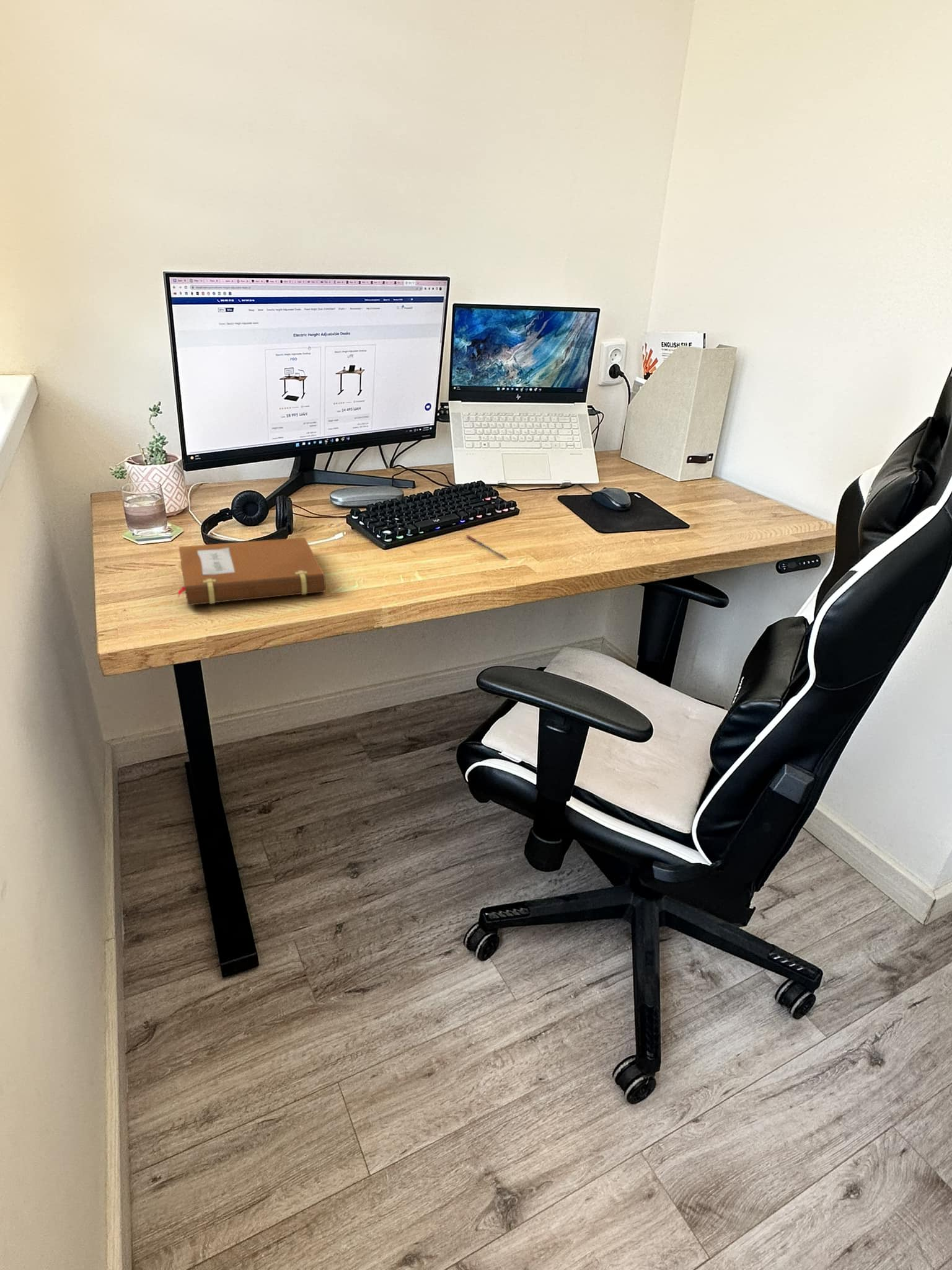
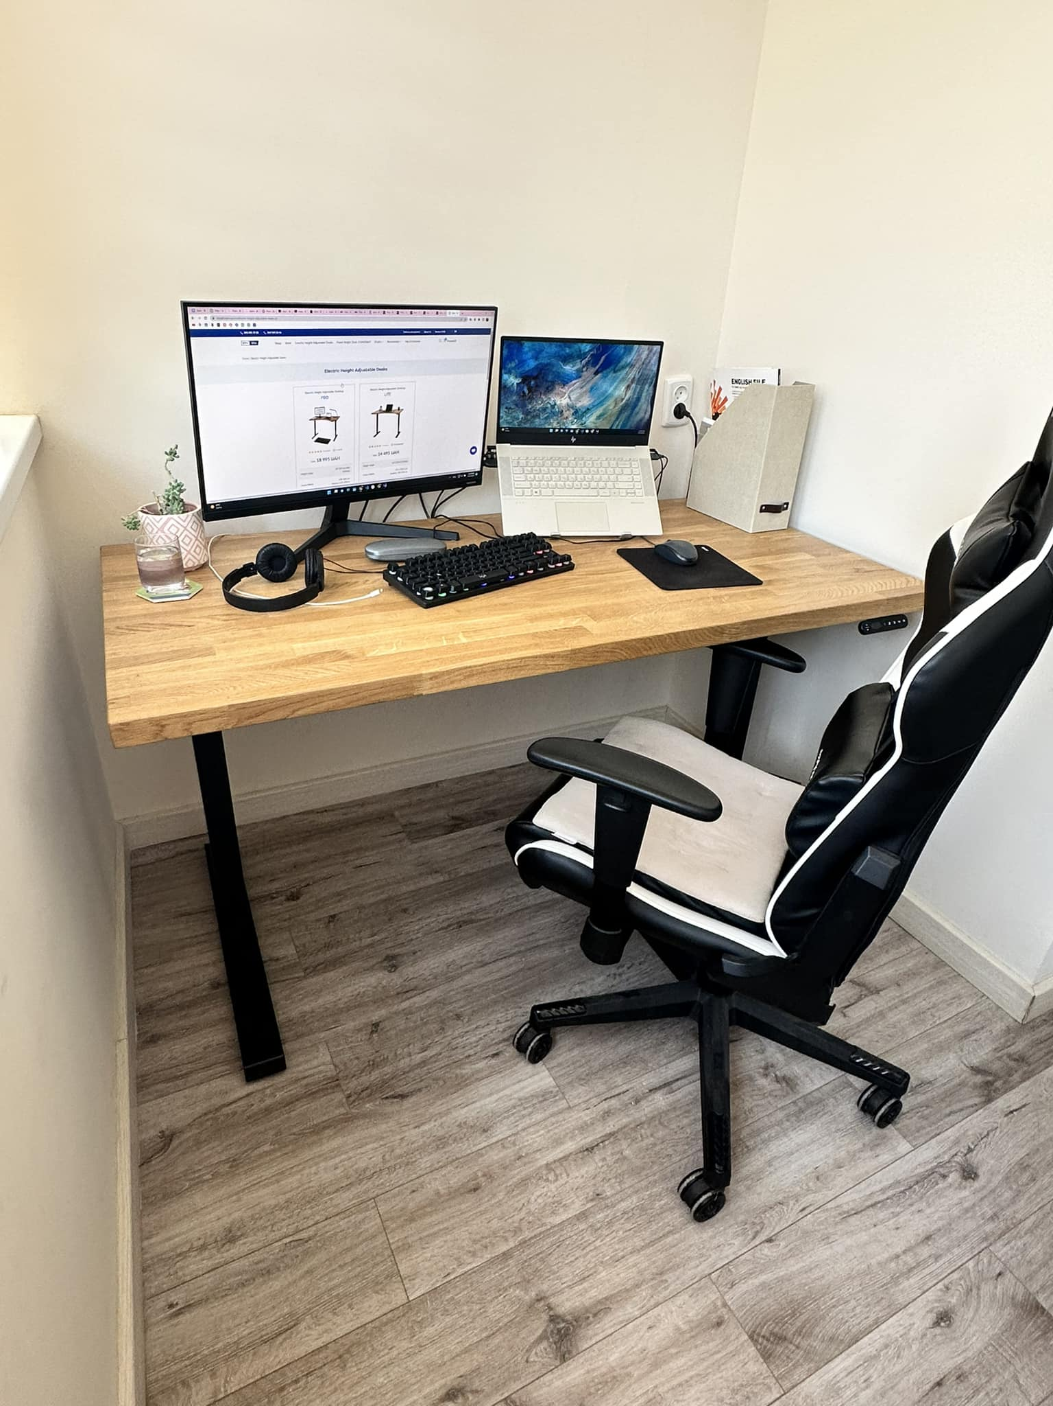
- pen [465,535,507,559]
- notebook [177,537,327,606]
